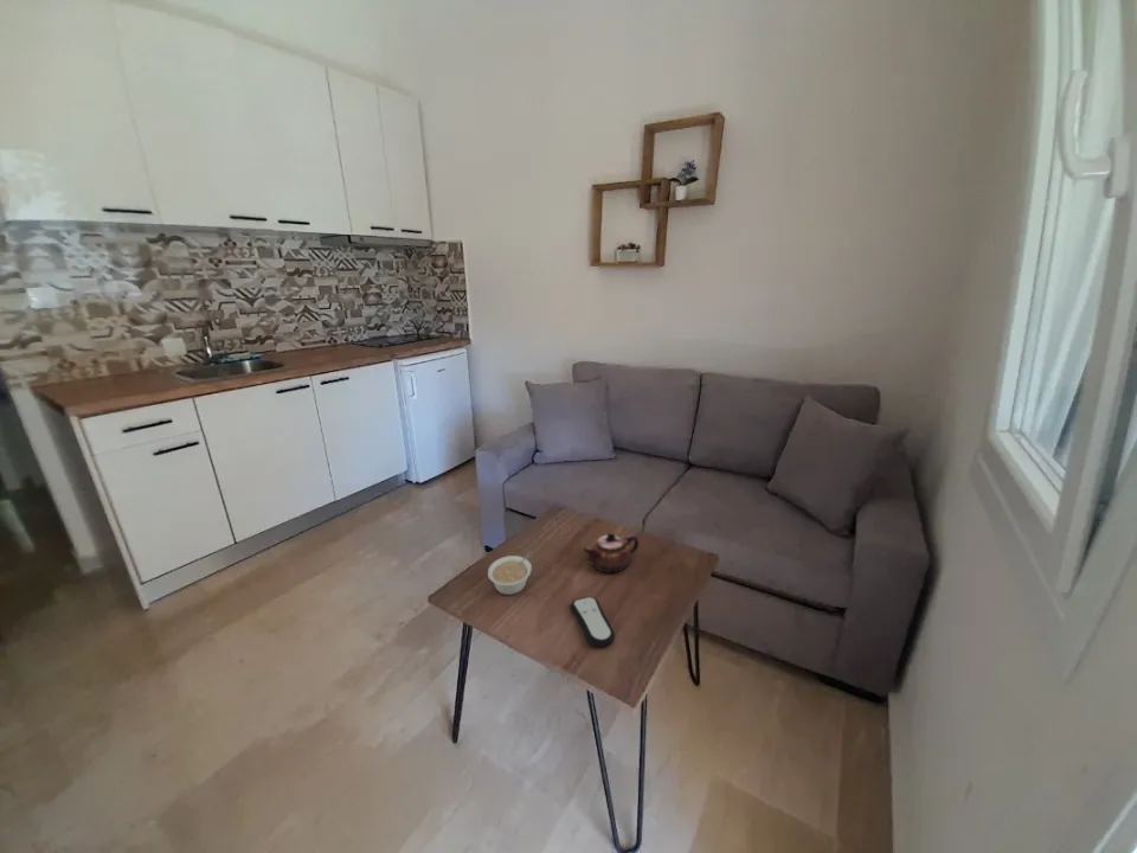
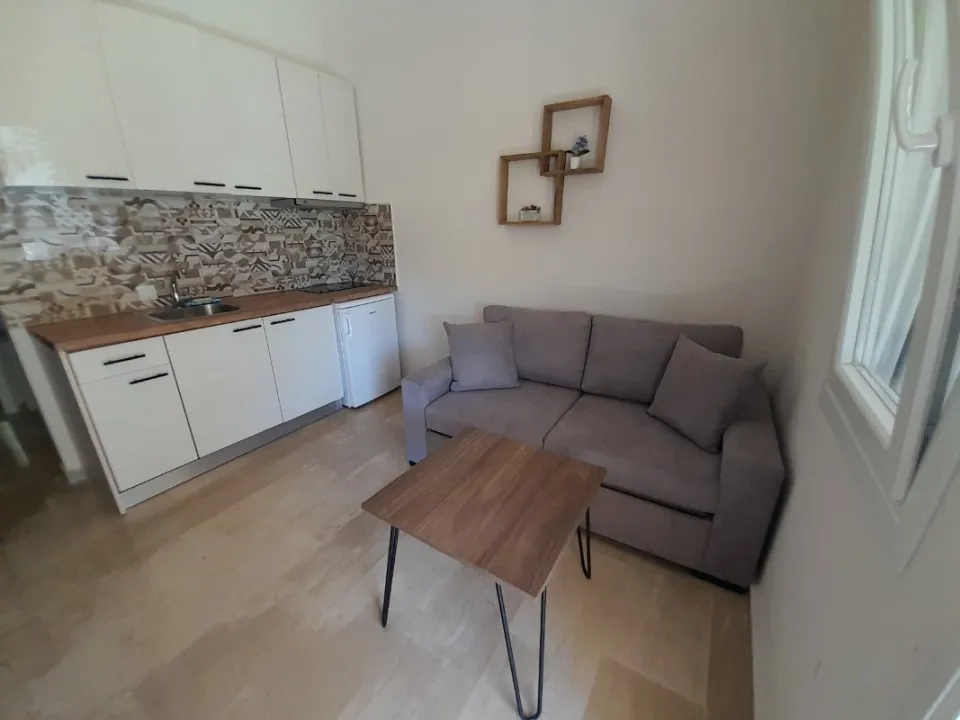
- legume [487,550,533,596]
- teapot [583,532,640,573]
- remote control [570,596,616,648]
